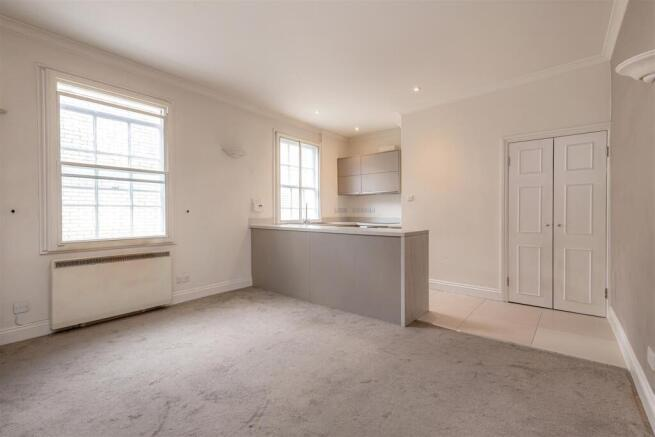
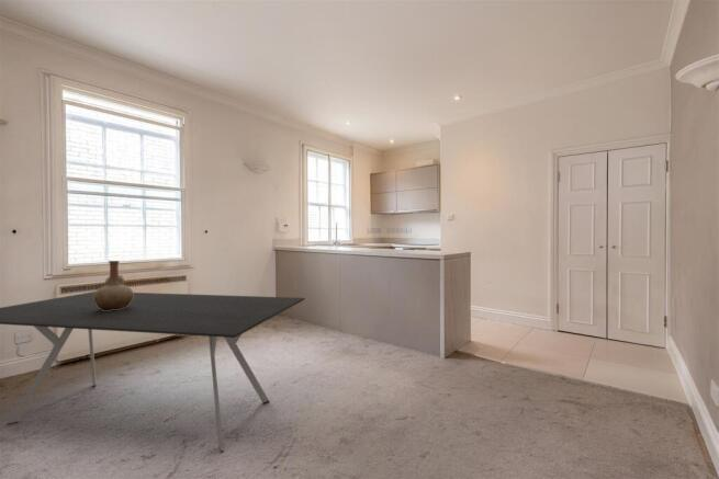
+ dining table [0,290,305,454]
+ vase [93,260,134,311]
